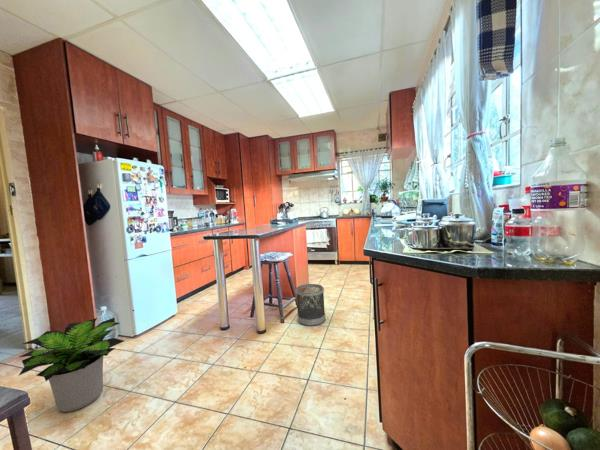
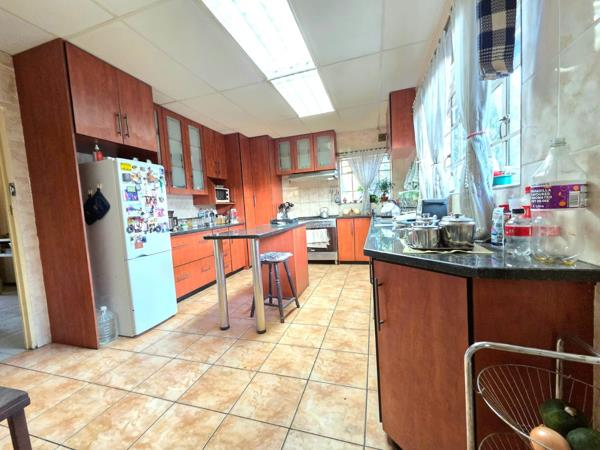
- potted plant [17,317,125,413]
- wastebasket [295,283,327,327]
